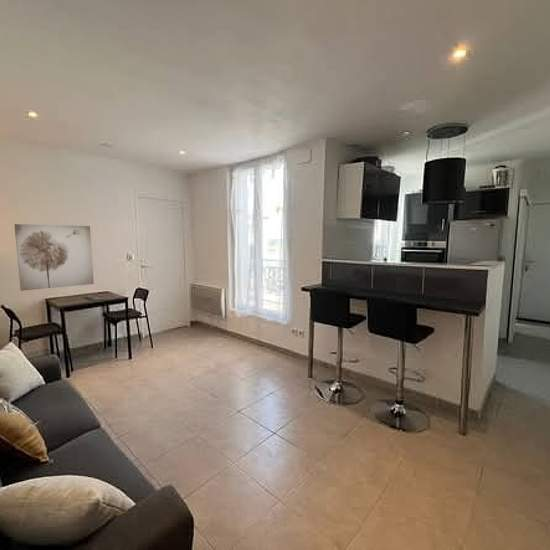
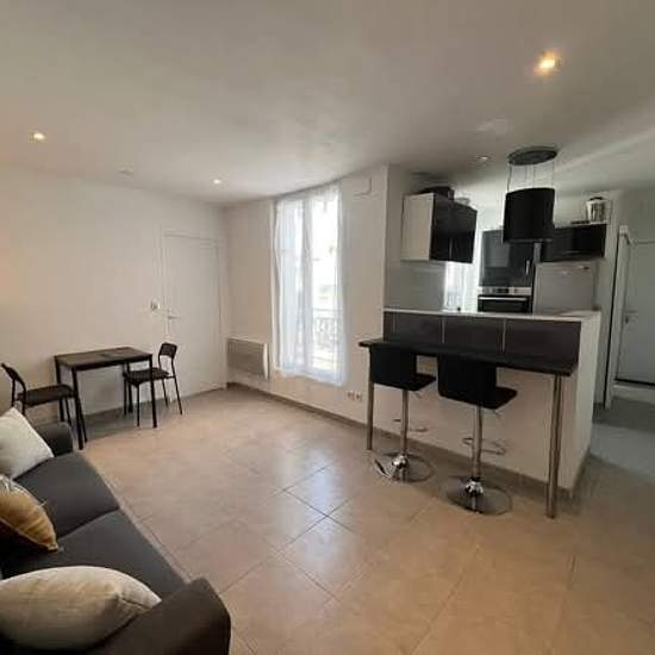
- wall art [13,223,95,292]
